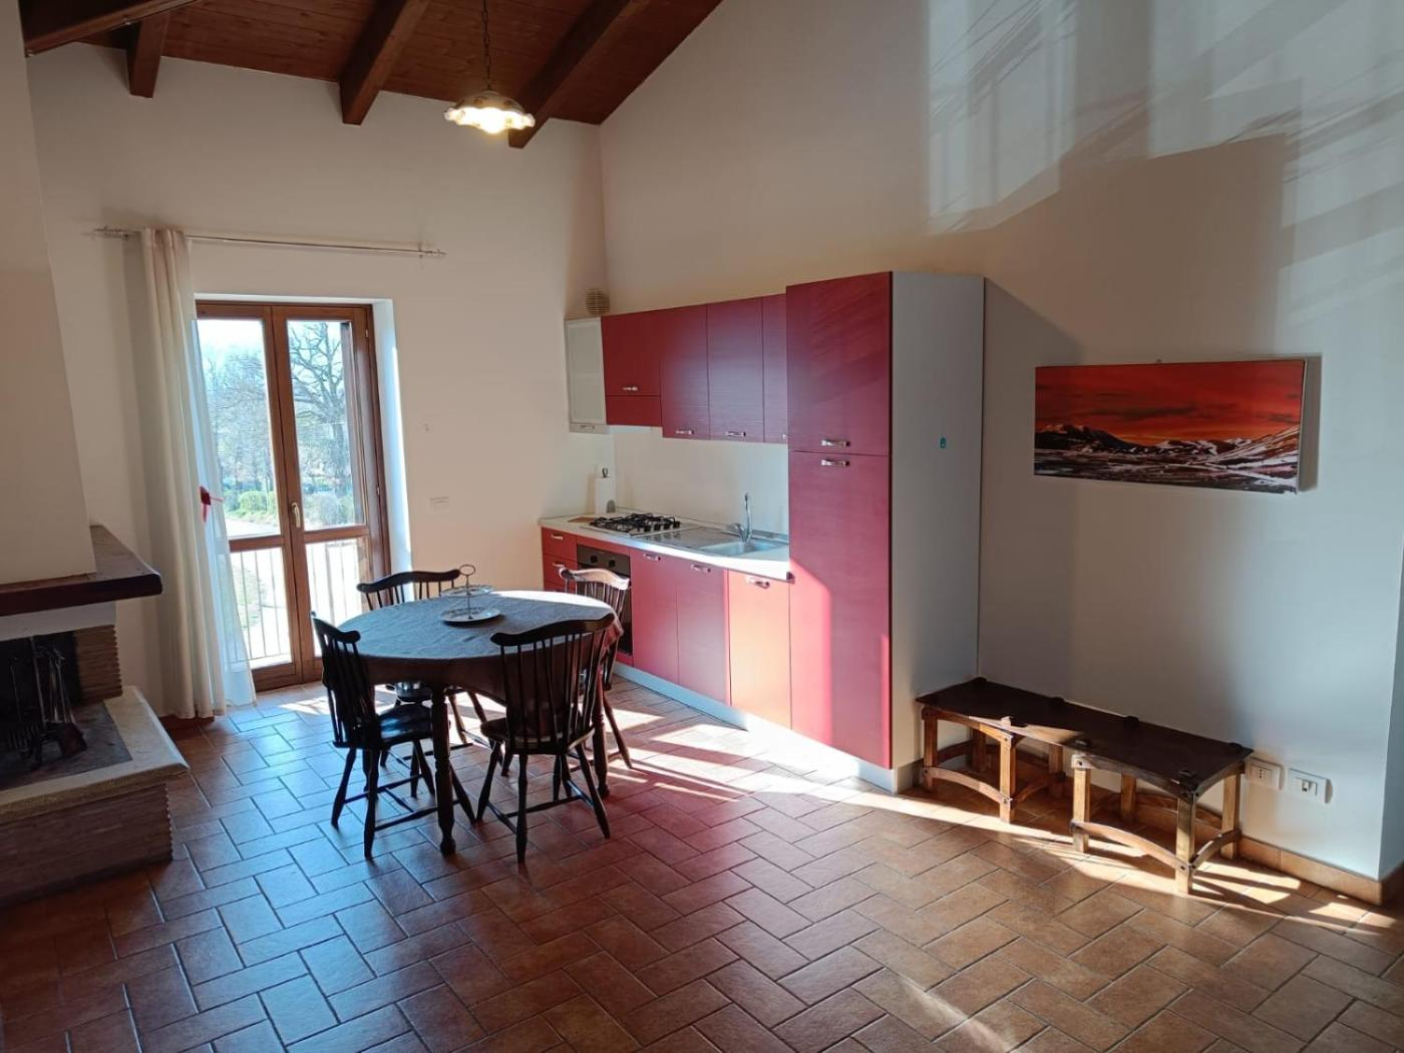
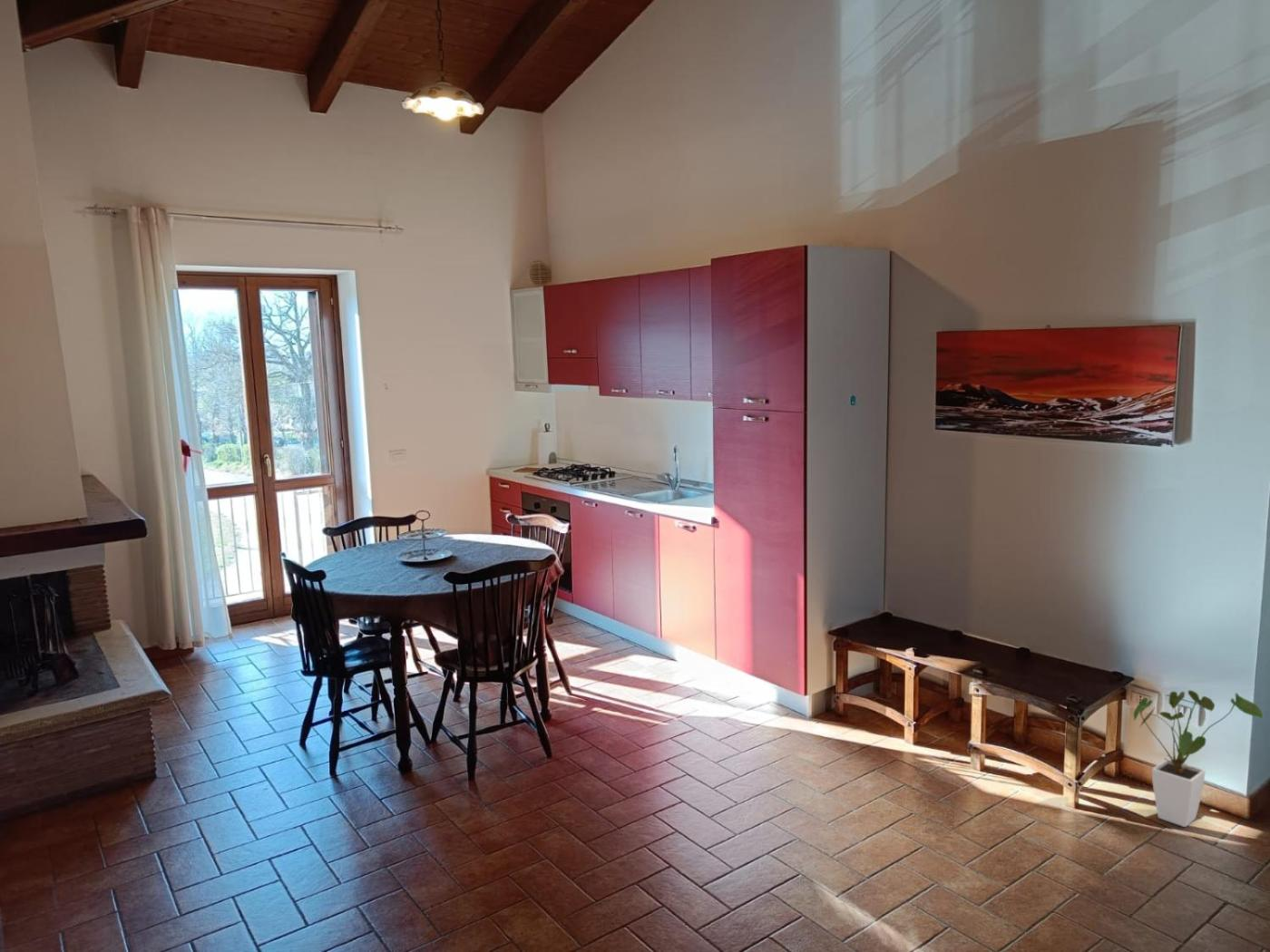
+ house plant [1132,689,1264,828]
